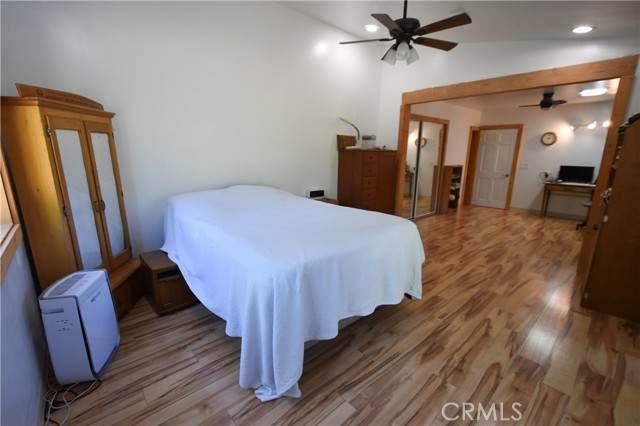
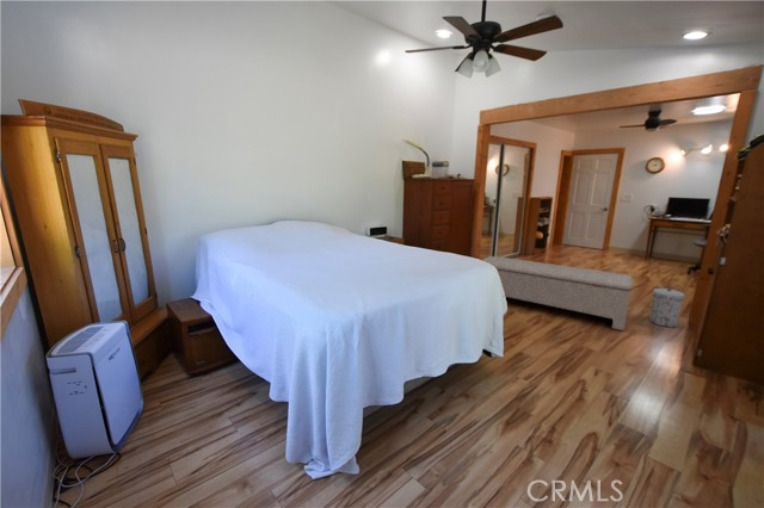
+ bench [481,255,634,332]
+ trash can [648,287,686,328]
